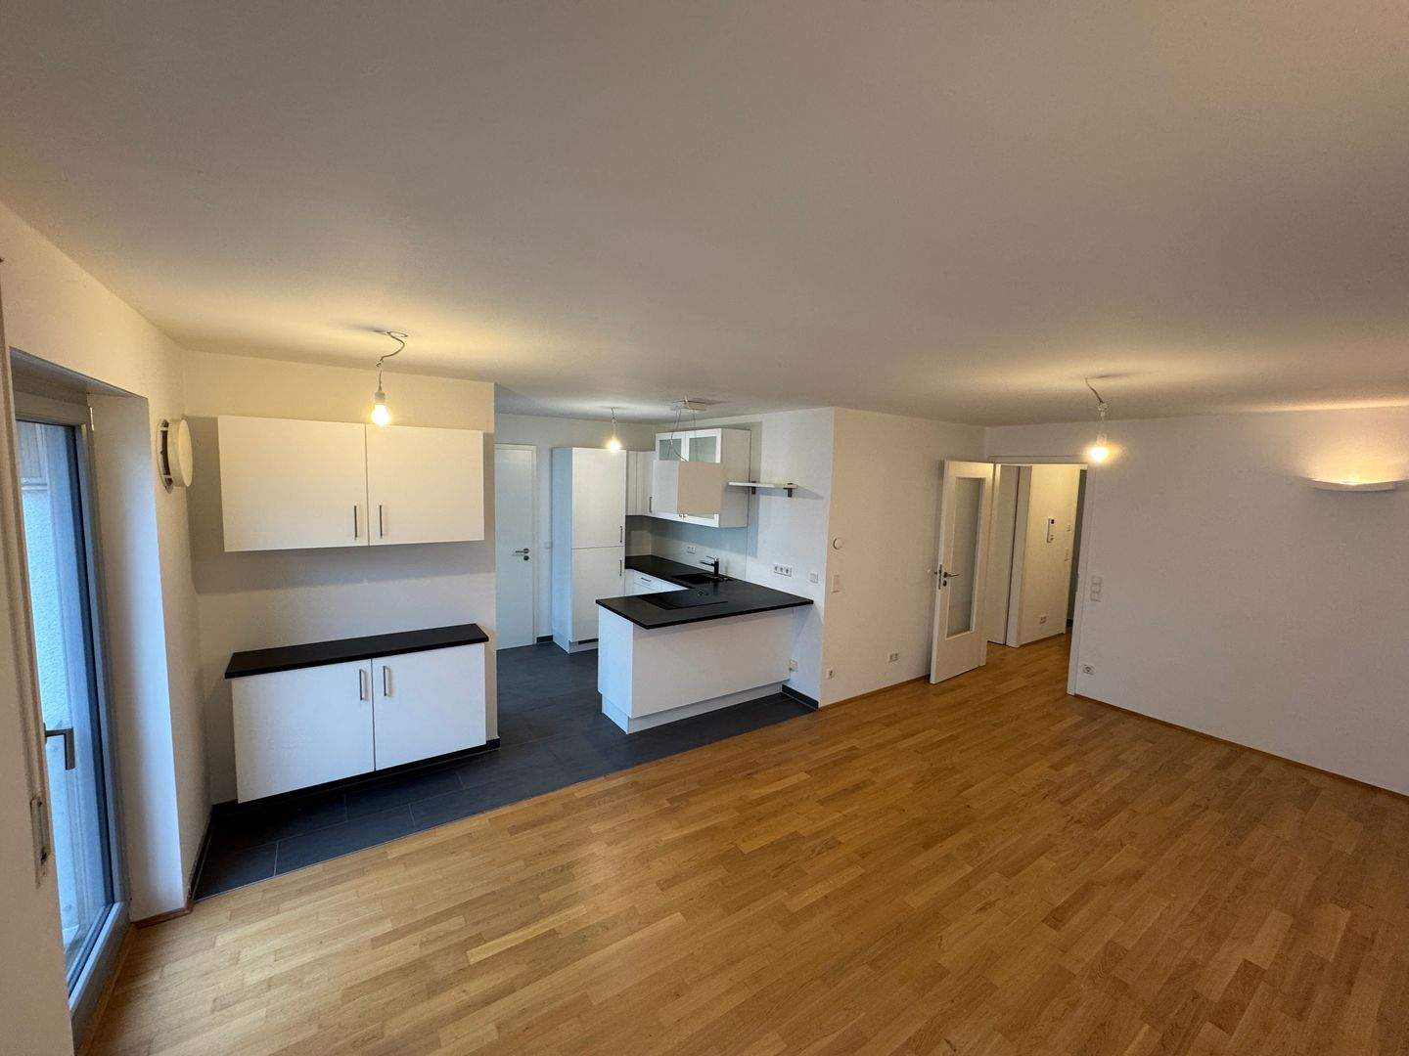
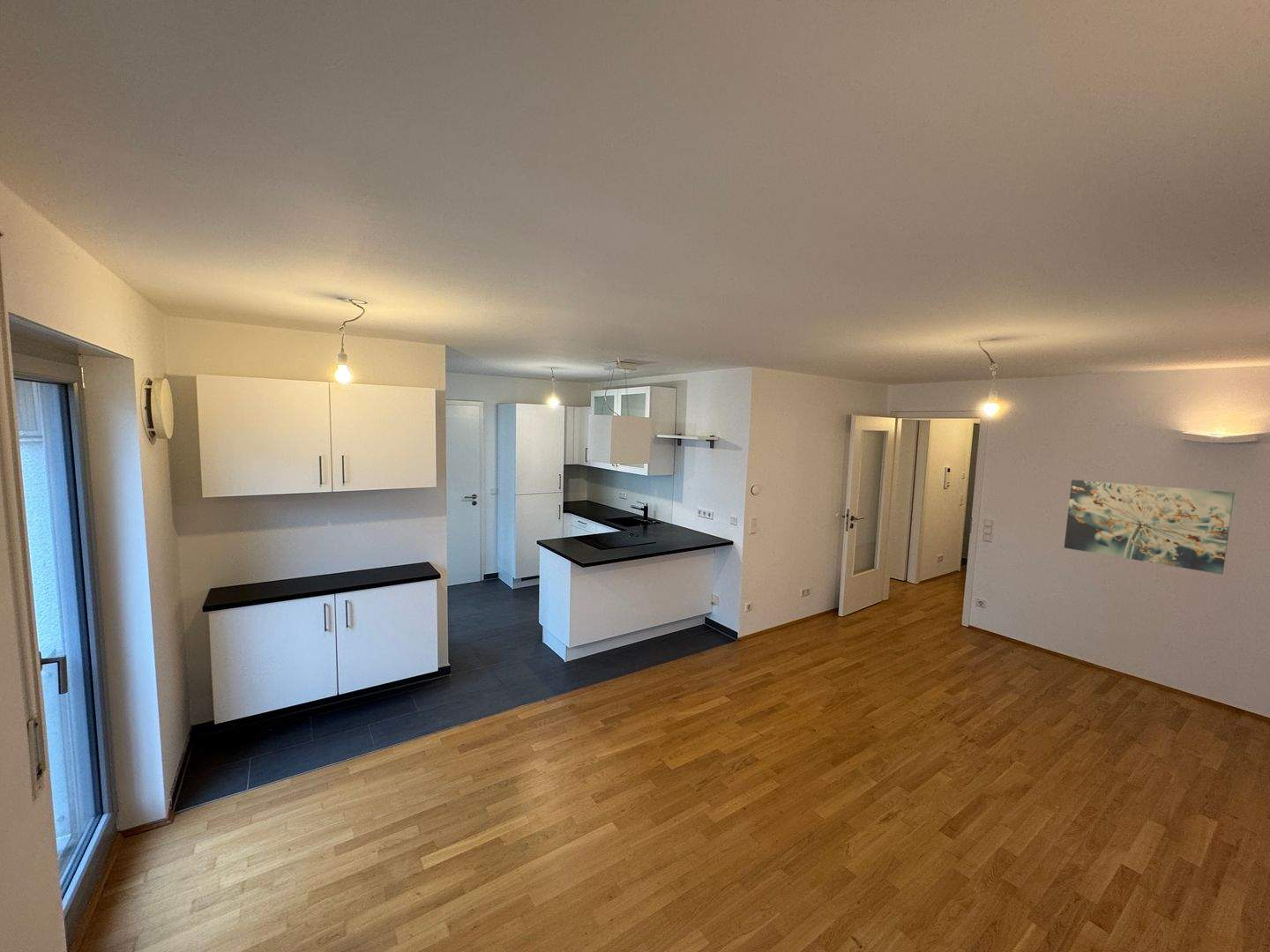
+ wall art [1064,479,1236,576]
